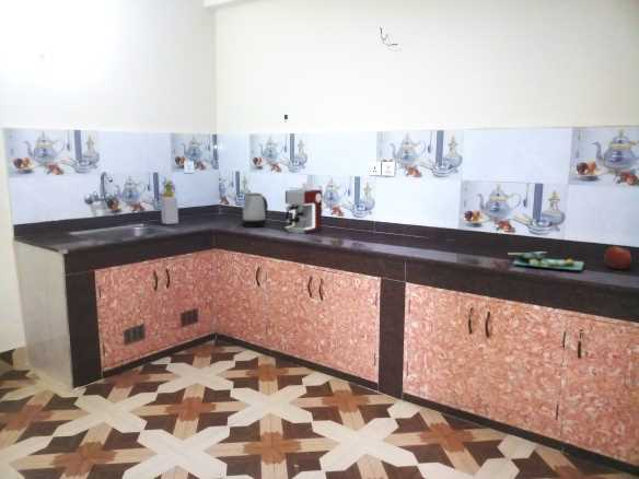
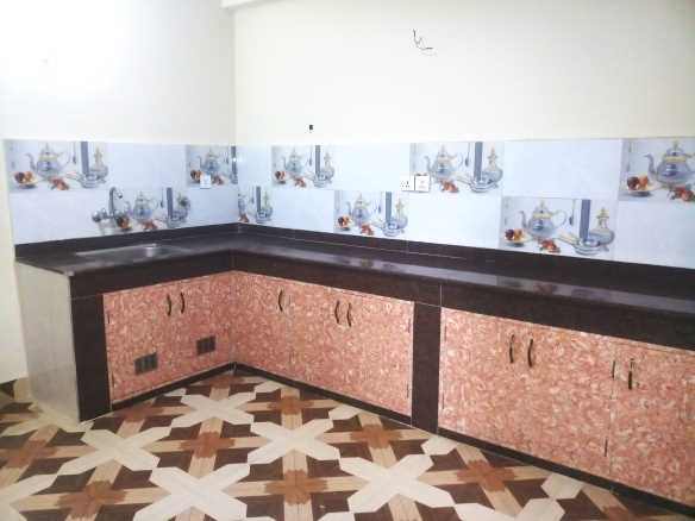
- soap bottle [160,185,179,225]
- coffee maker [284,182,323,234]
- apple [603,245,632,270]
- kettle [242,191,269,229]
- platter [508,250,585,271]
